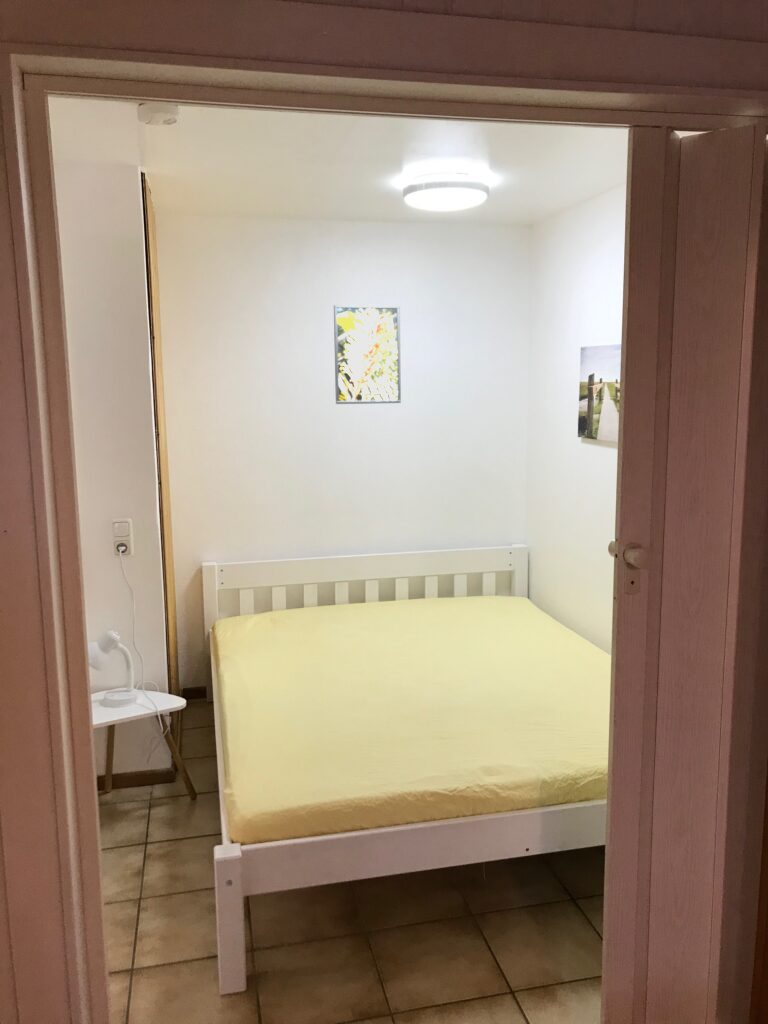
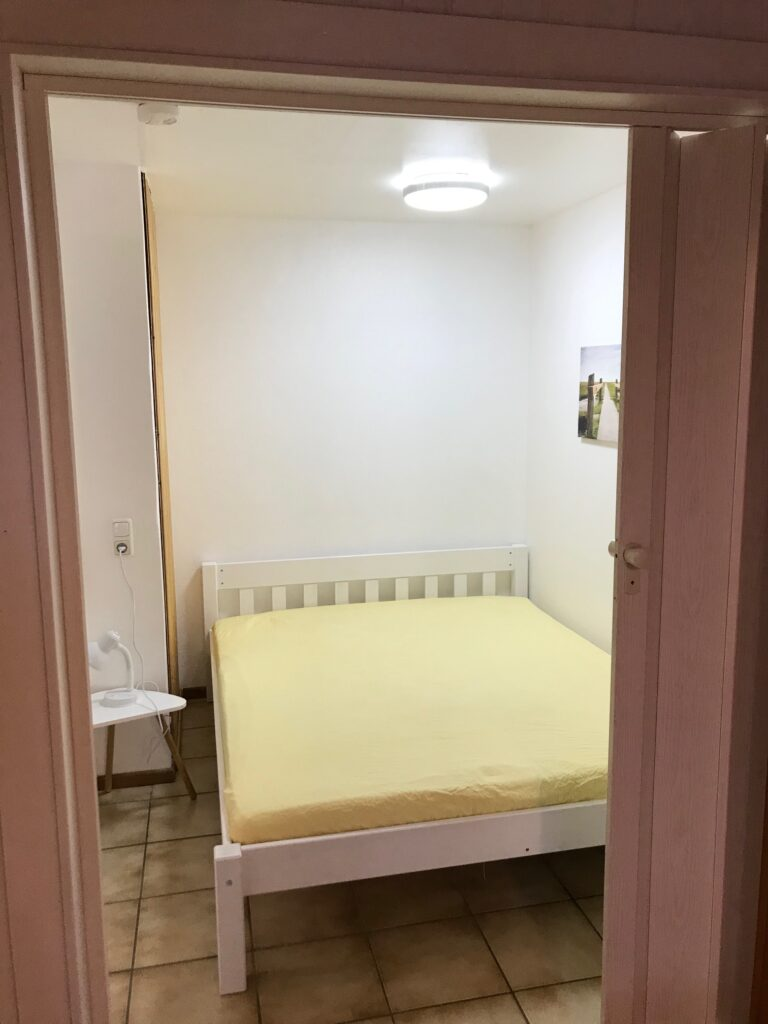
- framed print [333,304,402,405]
